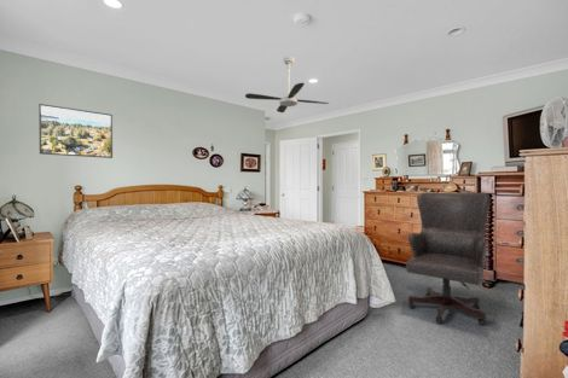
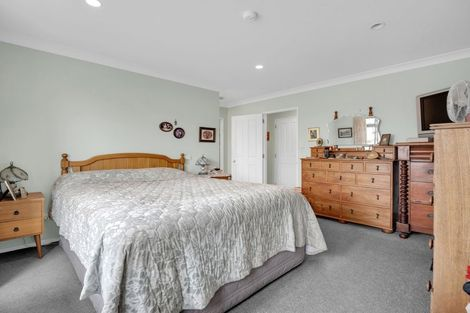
- ceiling fan [244,56,330,114]
- chair [405,191,491,326]
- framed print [37,103,114,159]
